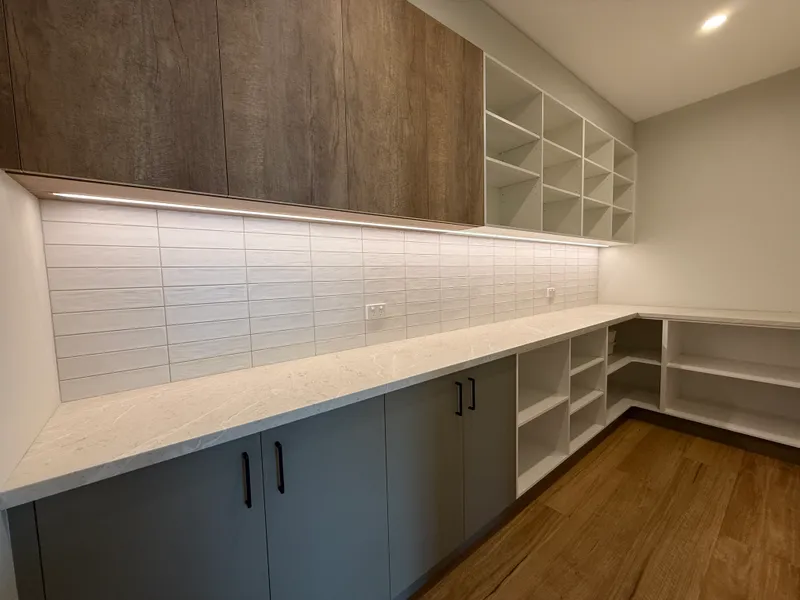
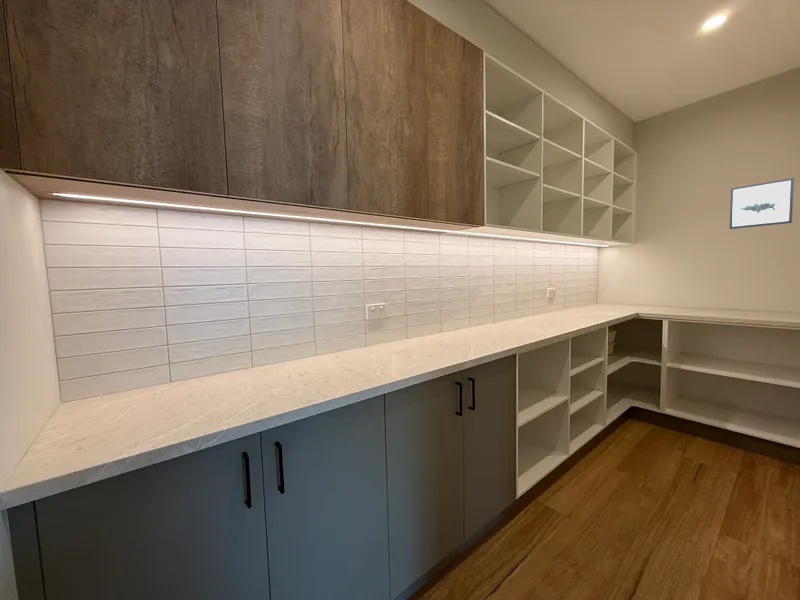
+ wall art [729,177,795,230]
